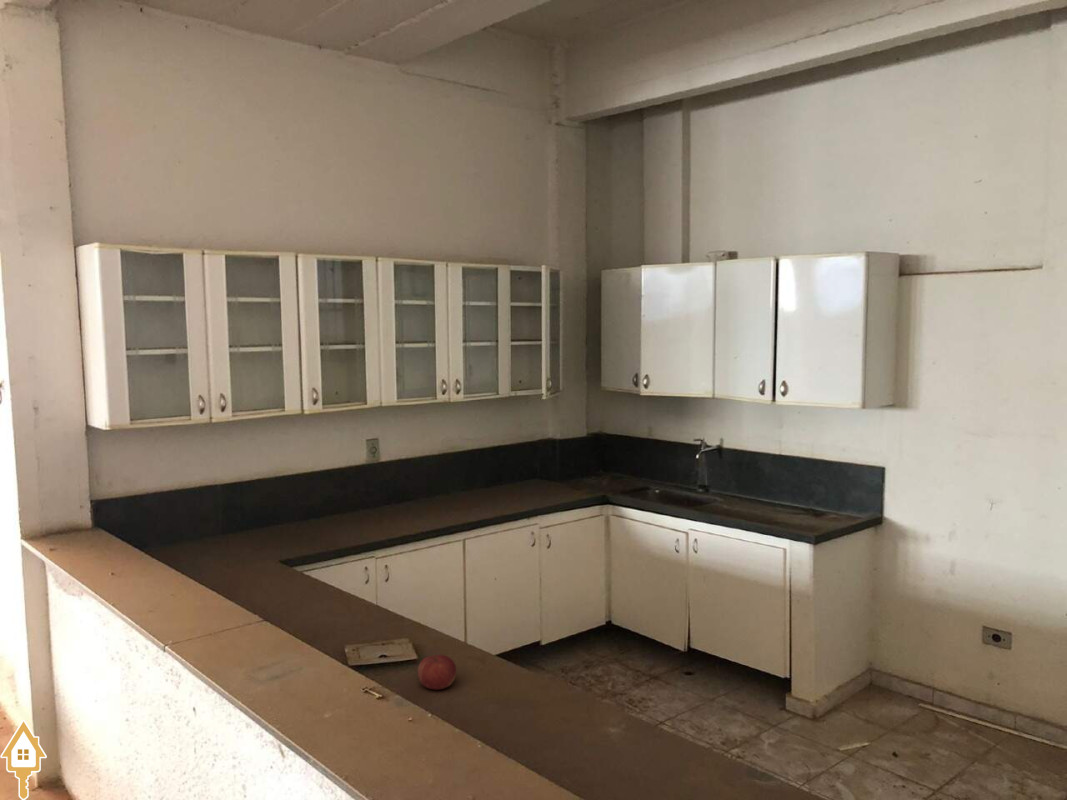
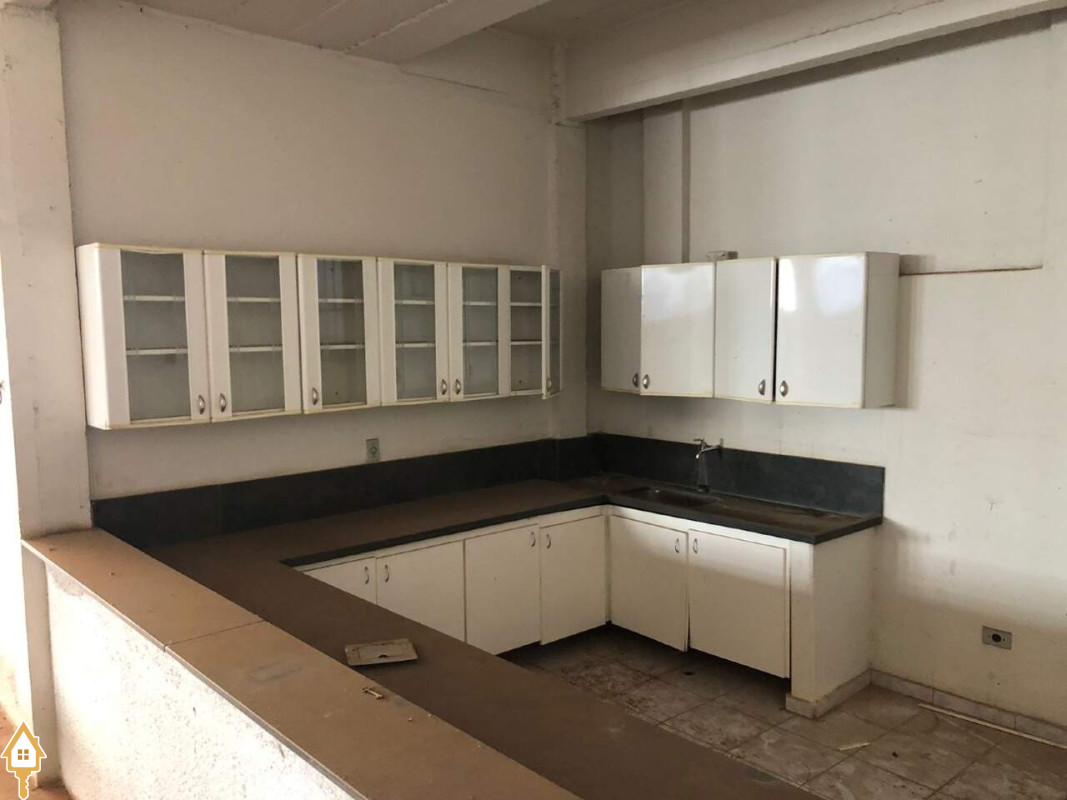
- fruit [417,653,457,690]
